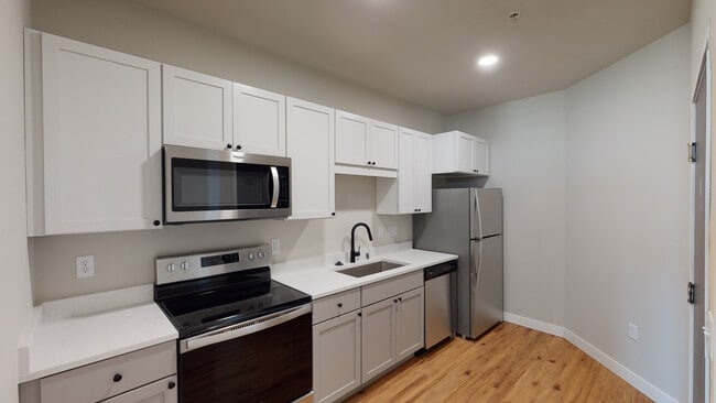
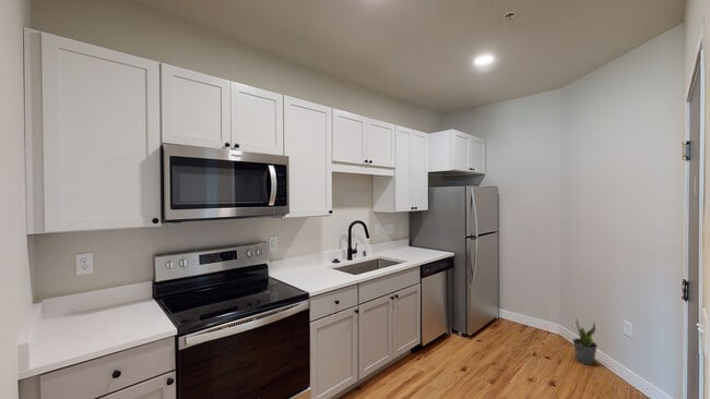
+ potted plant [571,316,599,366]
